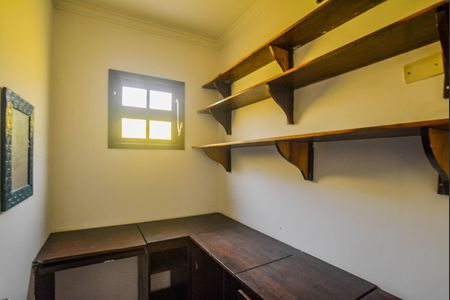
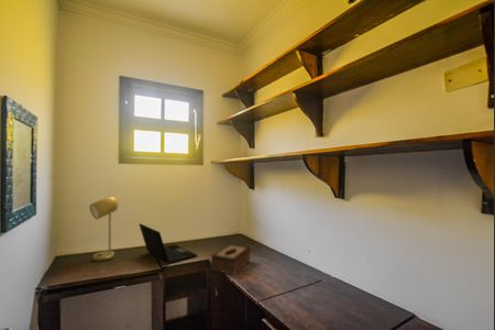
+ desk lamp [88,196,120,263]
+ laptop [139,222,198,265]
+ tissue box [210,243,251,276]
